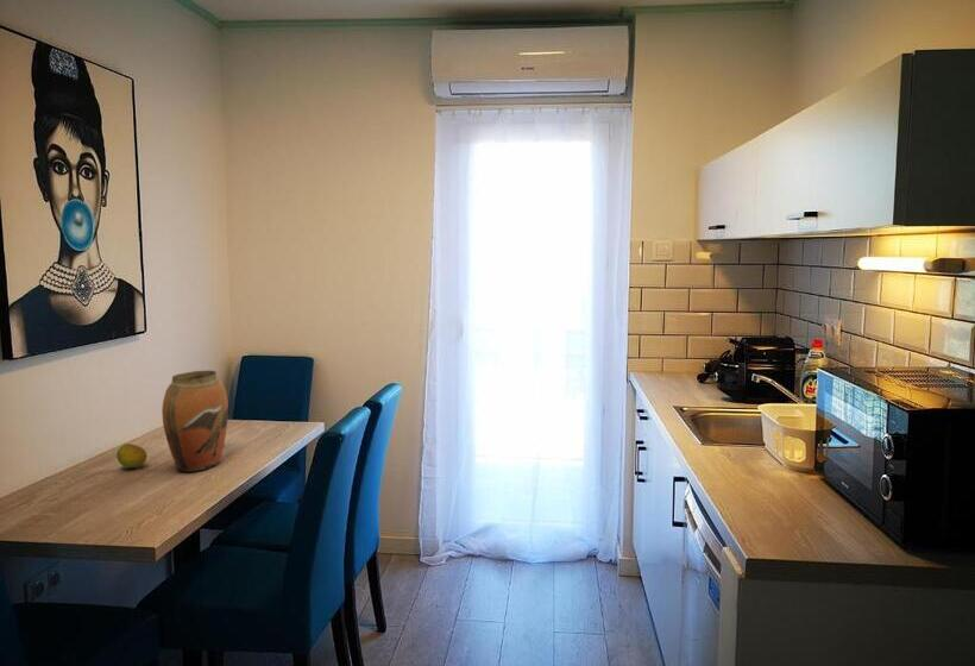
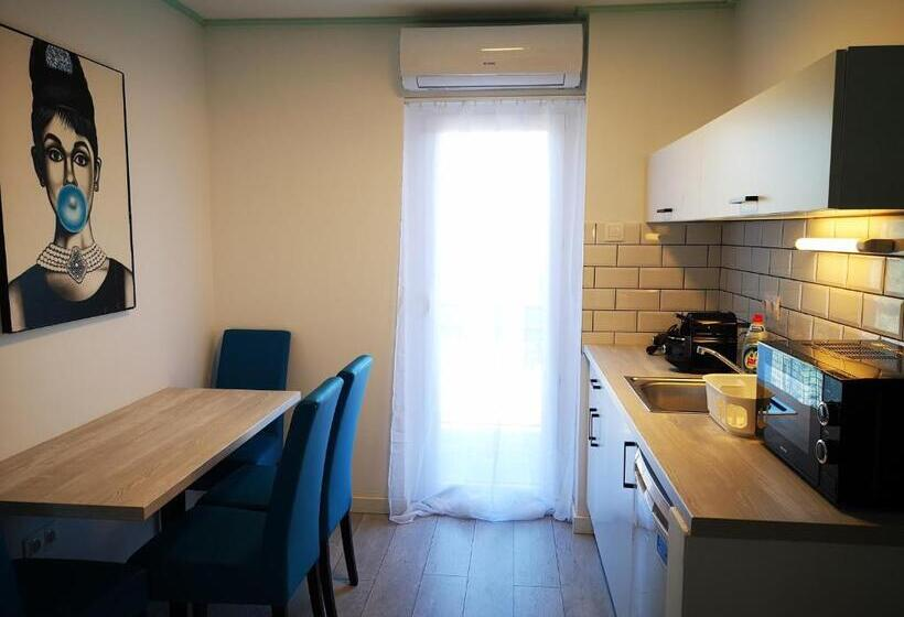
- vase [161,370,229,473]
- fruit [115,442,147,469]
